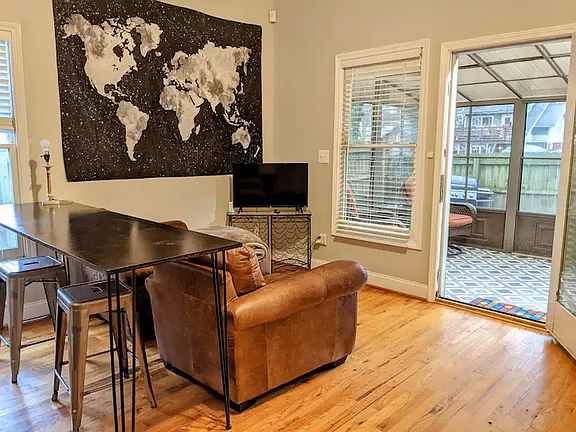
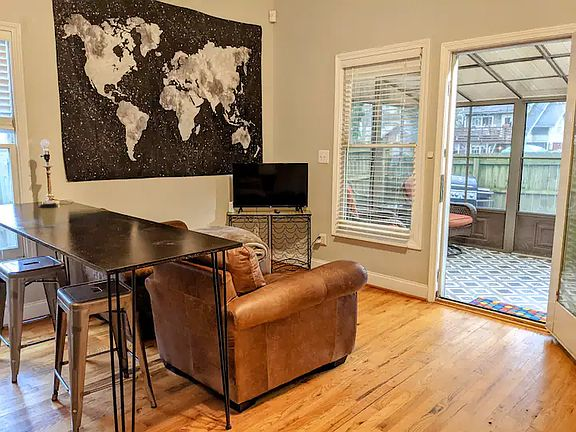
+ coffee cup [38,202,59,228]
